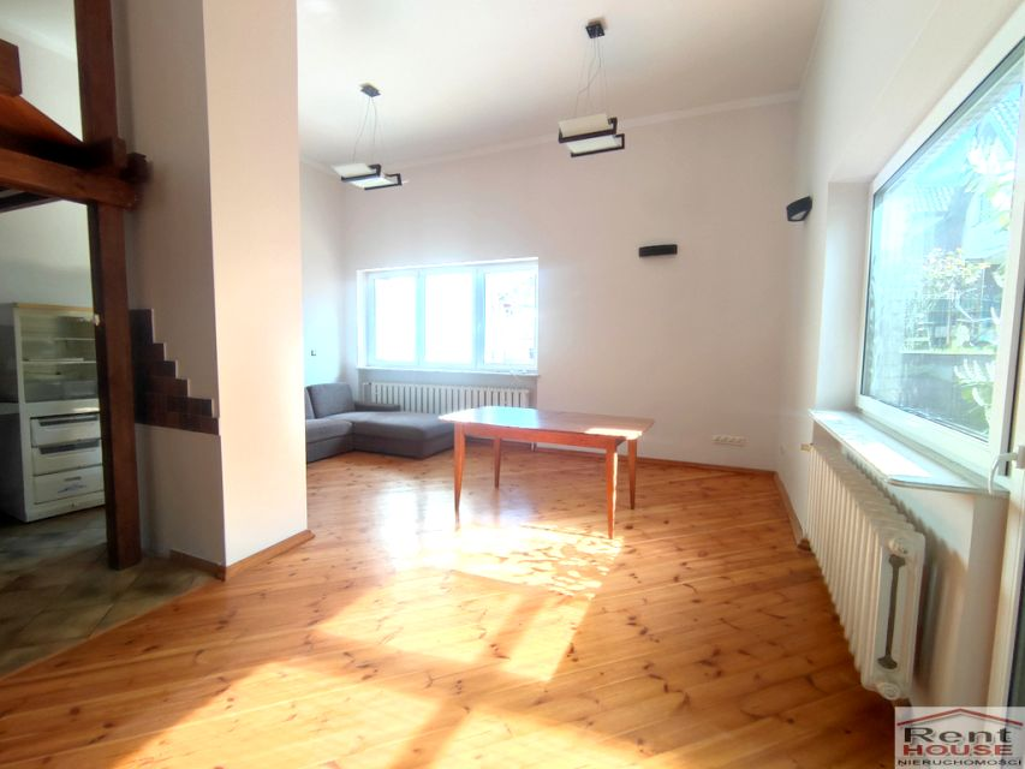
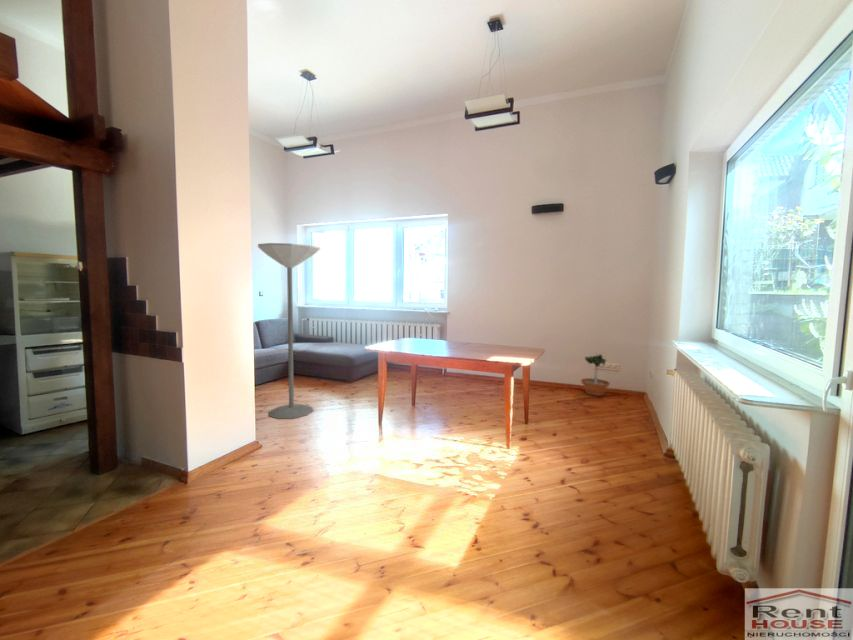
+ potted tree [580,352,611,397]
+ floor lamp [257,242,321,420]
